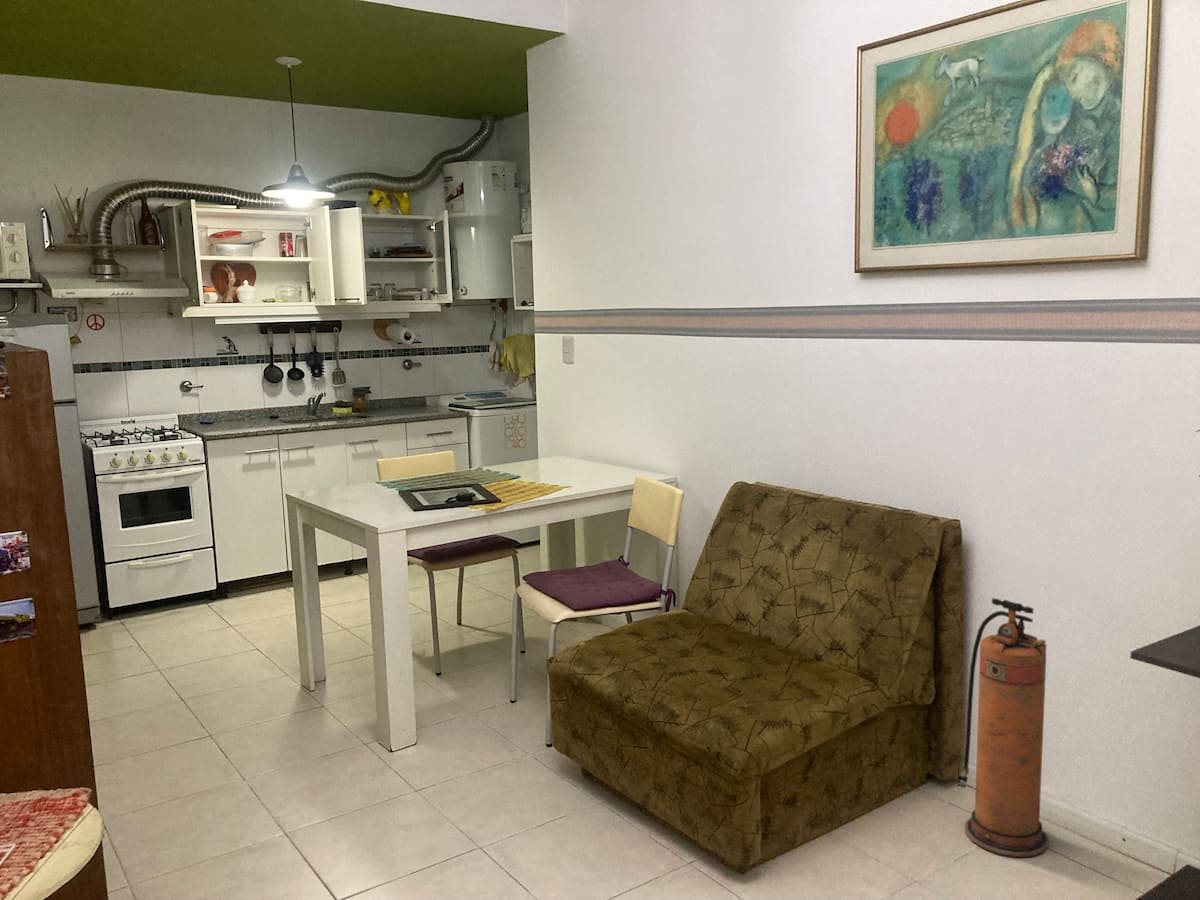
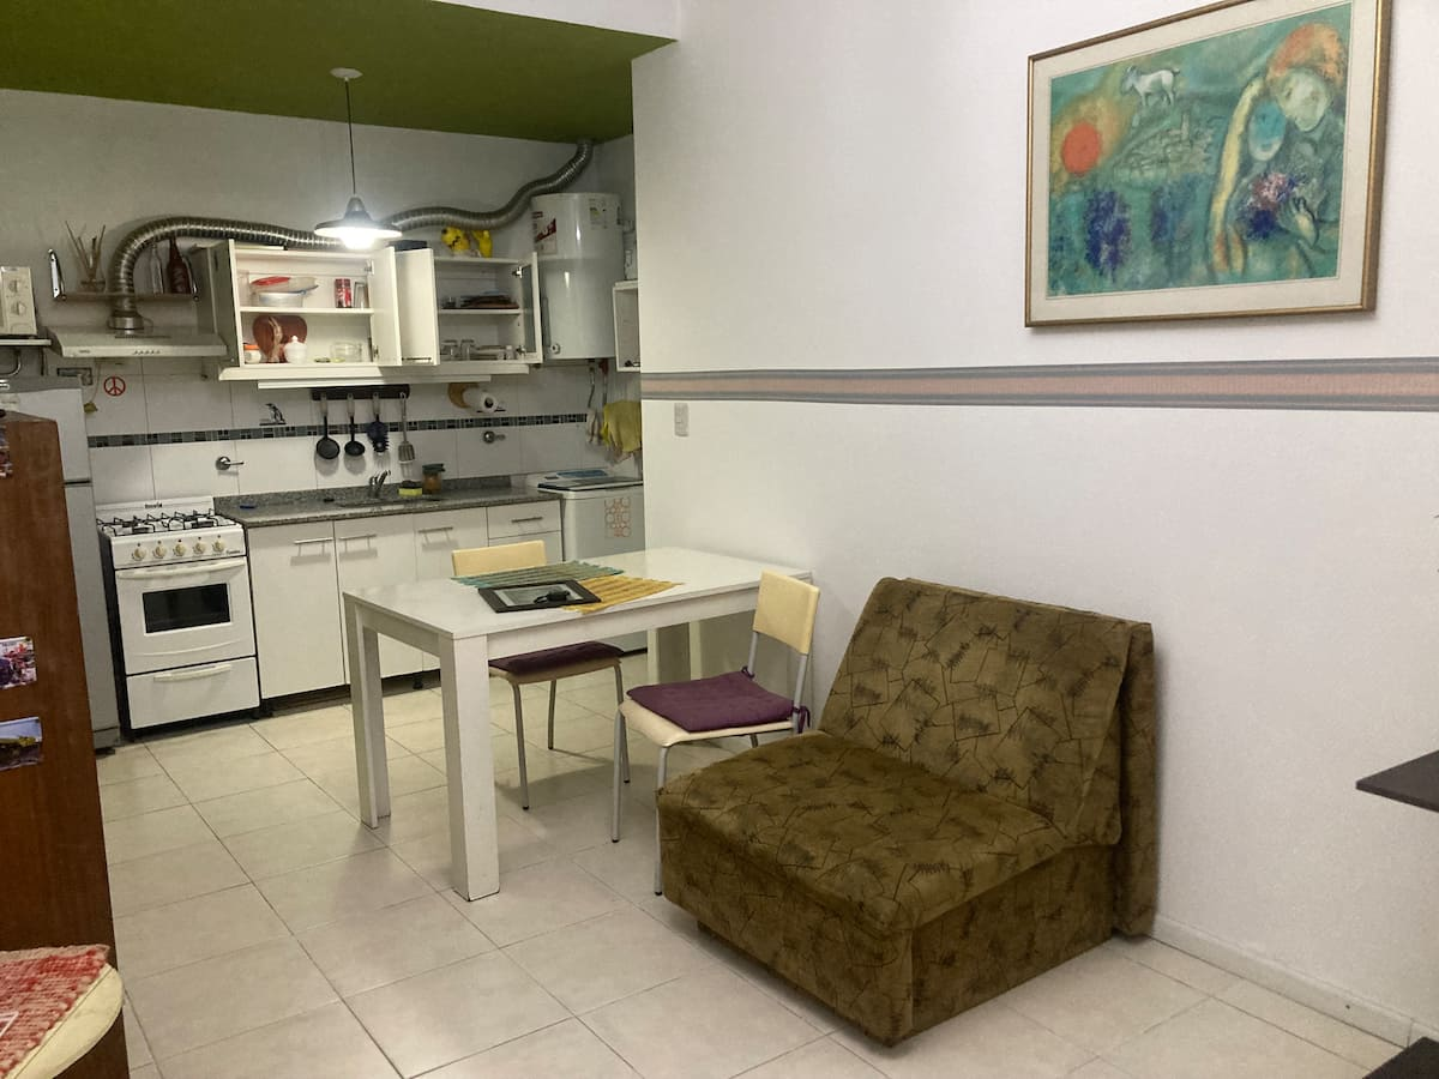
- fire extinguisher [956,597,1050,858]
